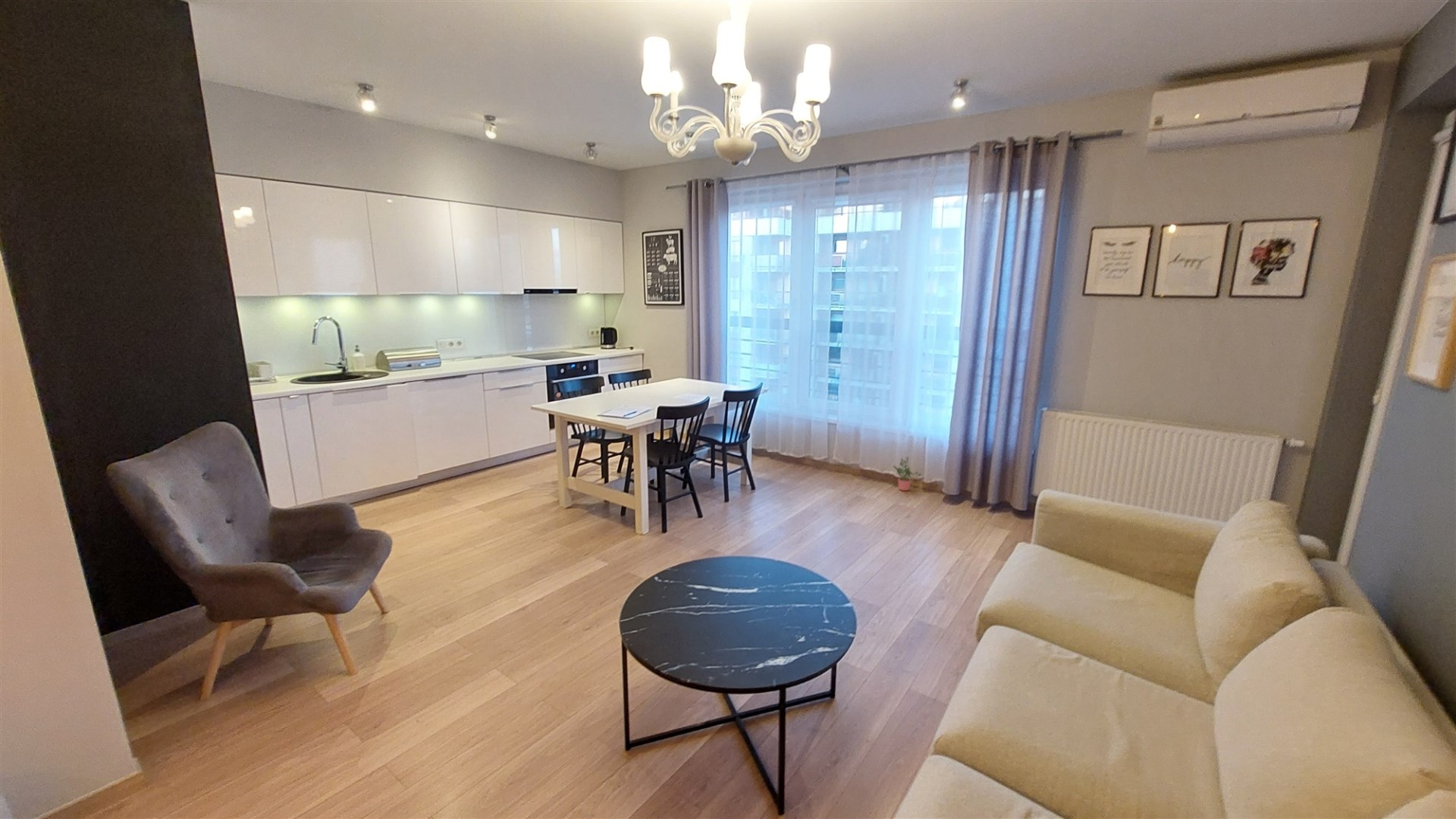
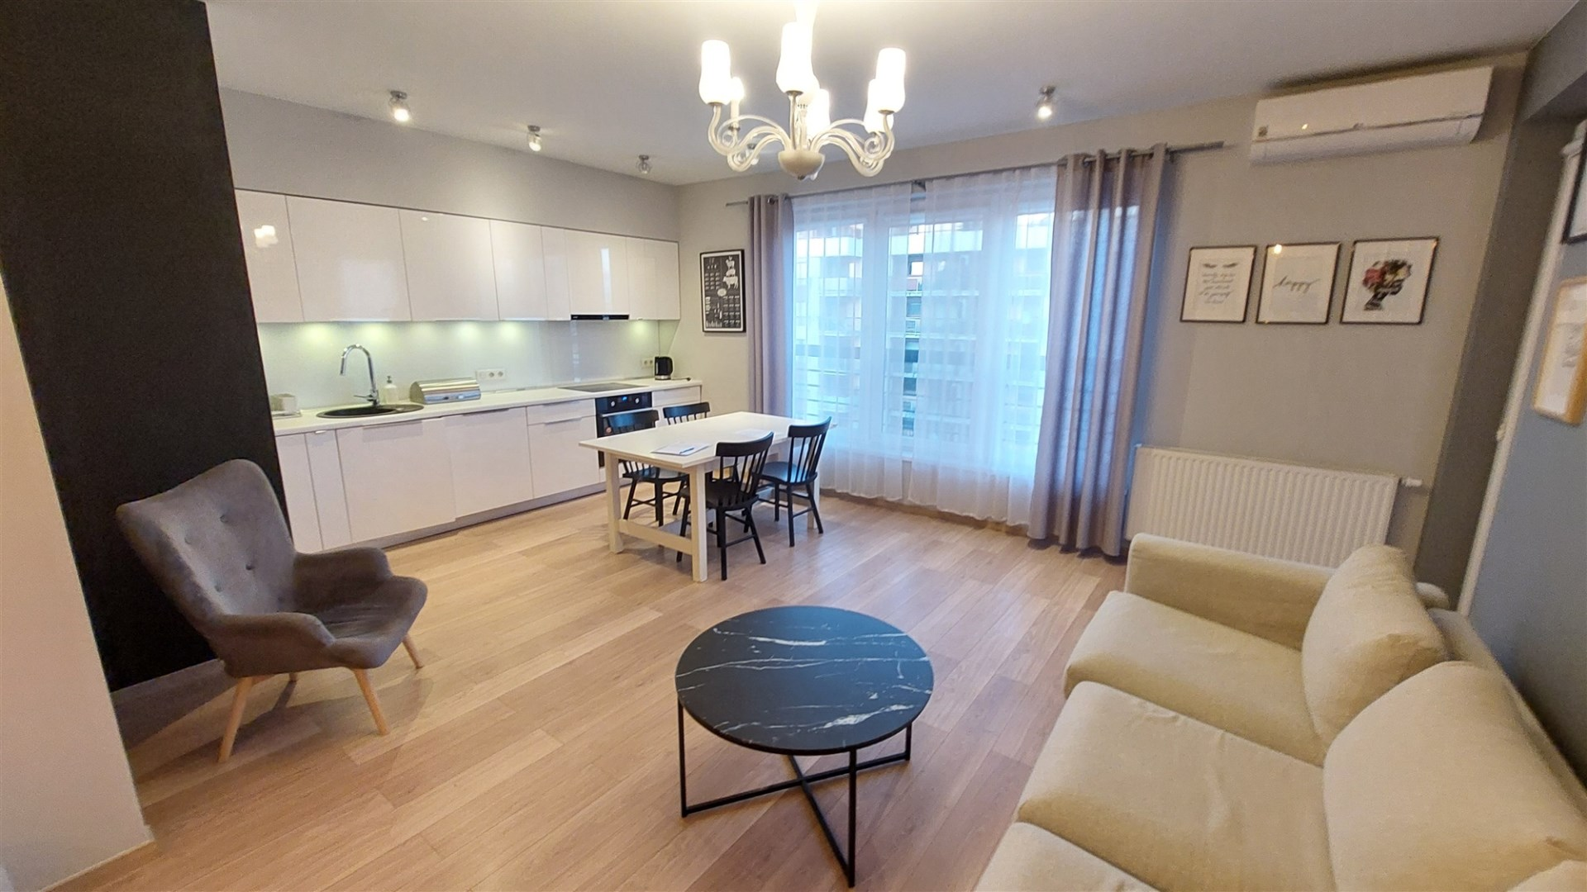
- potted plant [893,457,924,491]
